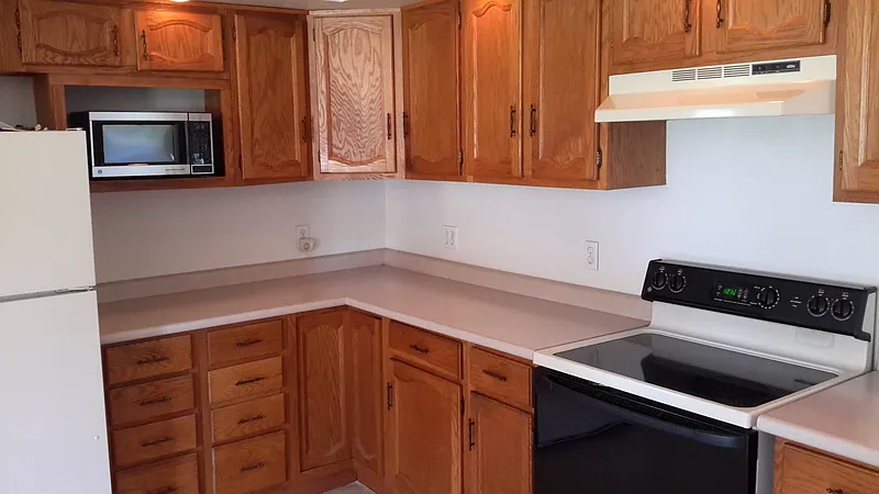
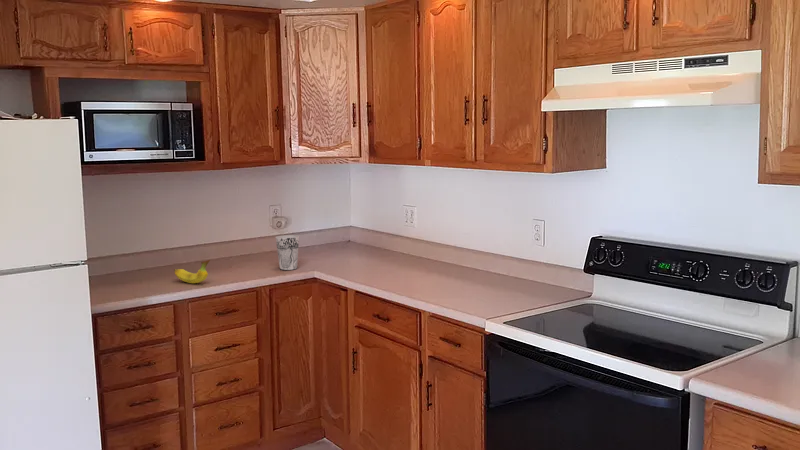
+ fruit [173,259,211,284]
+ cup [275,234,300,271]
